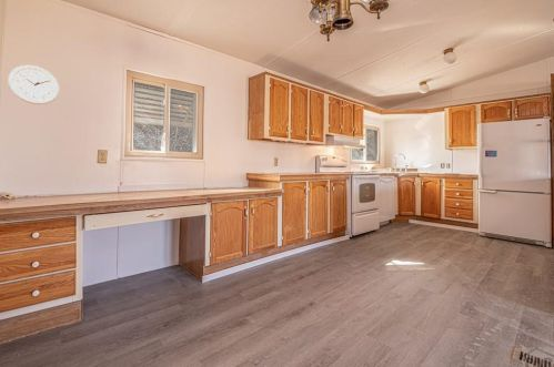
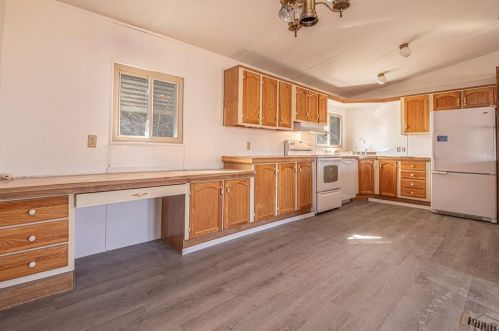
- wall clock [7,64,61,105]
